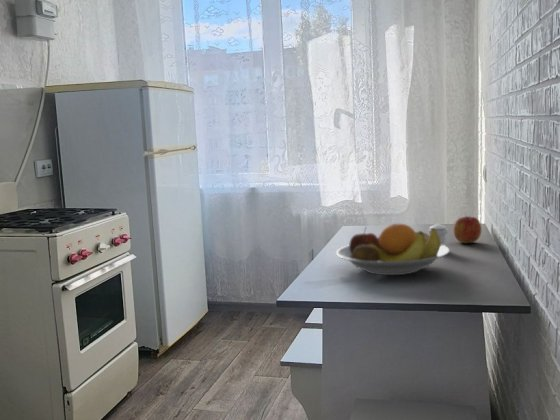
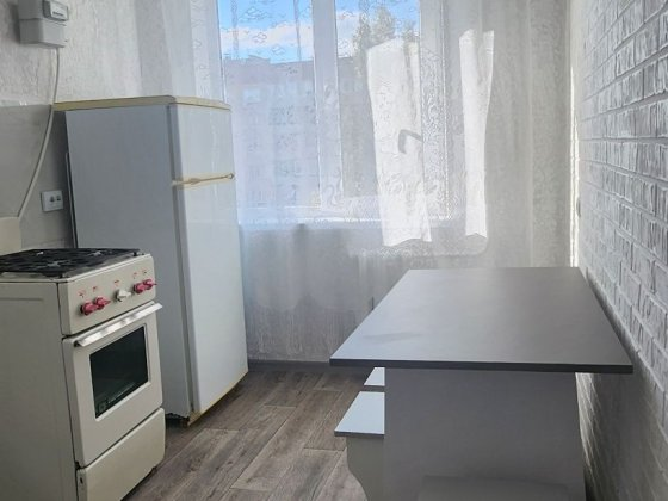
- apple [452,216,483,244]
- pepper shaker [427,222,449,247]
- fruit bowl [335,223,451,276]
